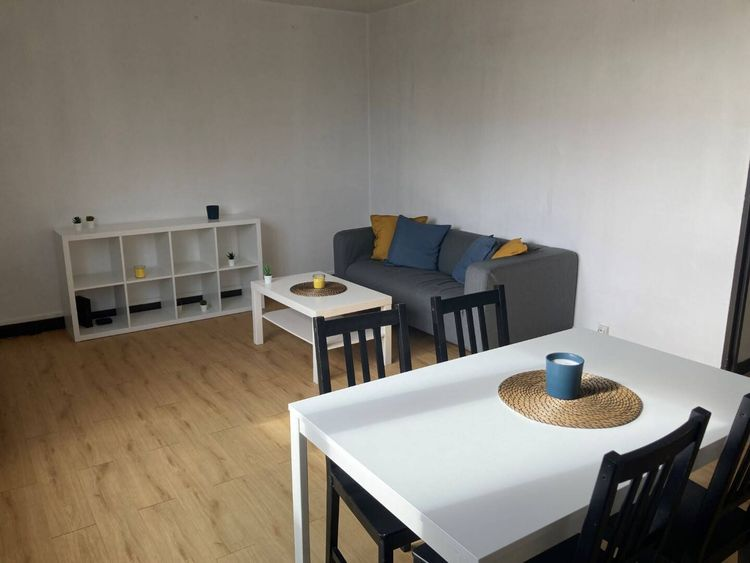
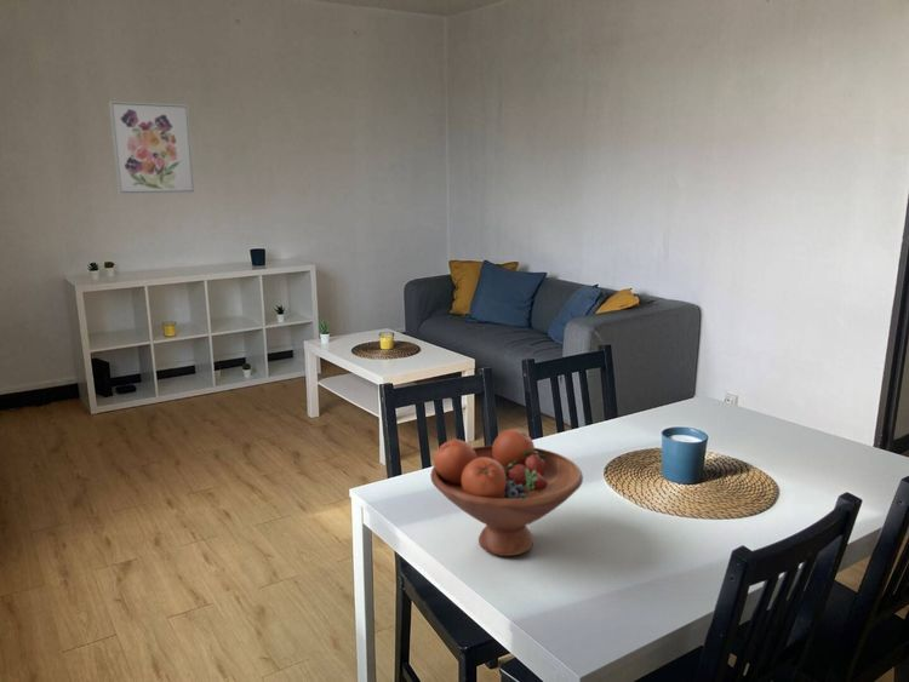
+ wall art [108,99,196,196]
+ fruit bowl [429,428,584,557]
